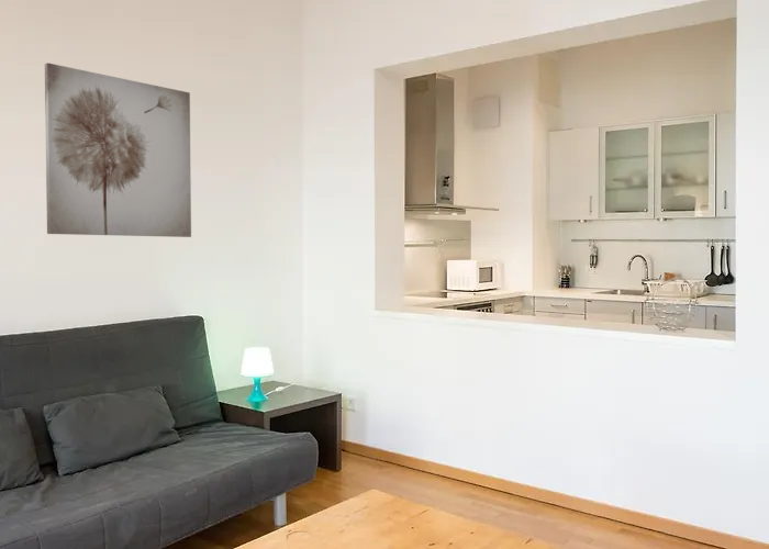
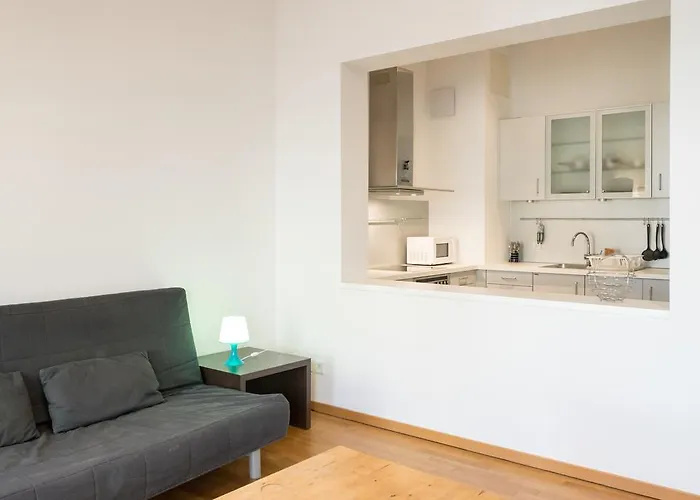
- wall art [44,61,192,238]
